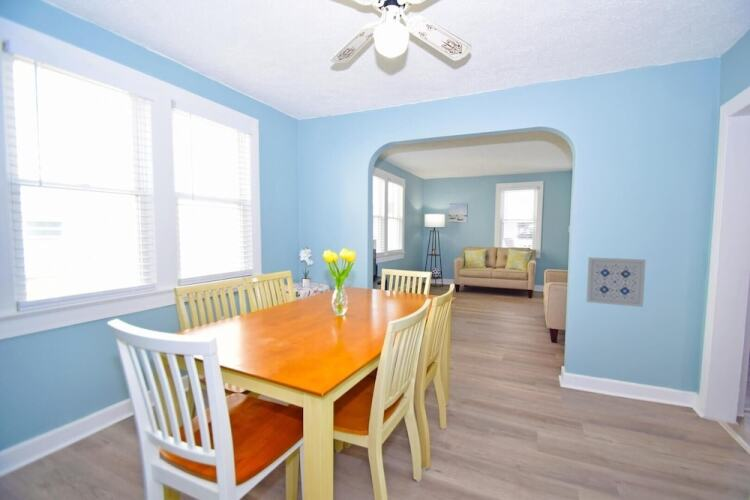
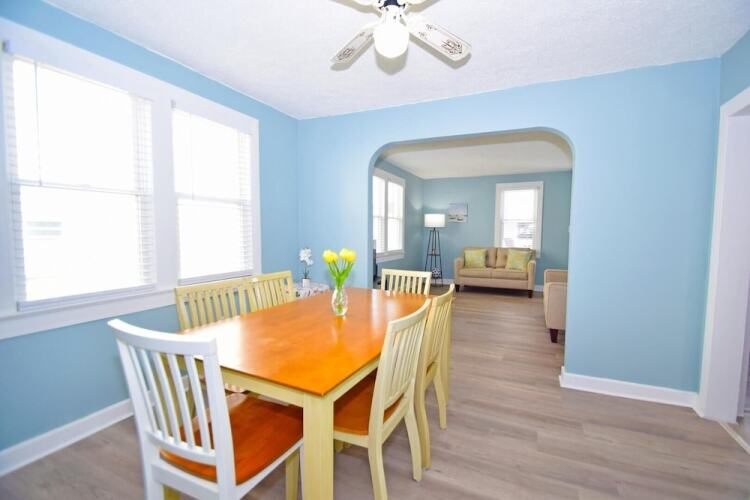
- wall art [585,256,647,308]
